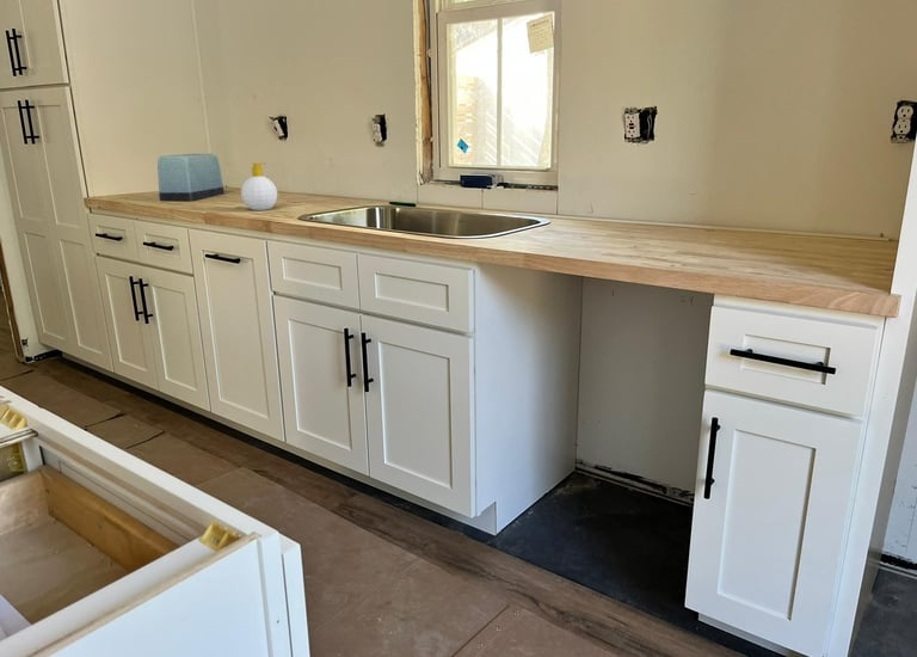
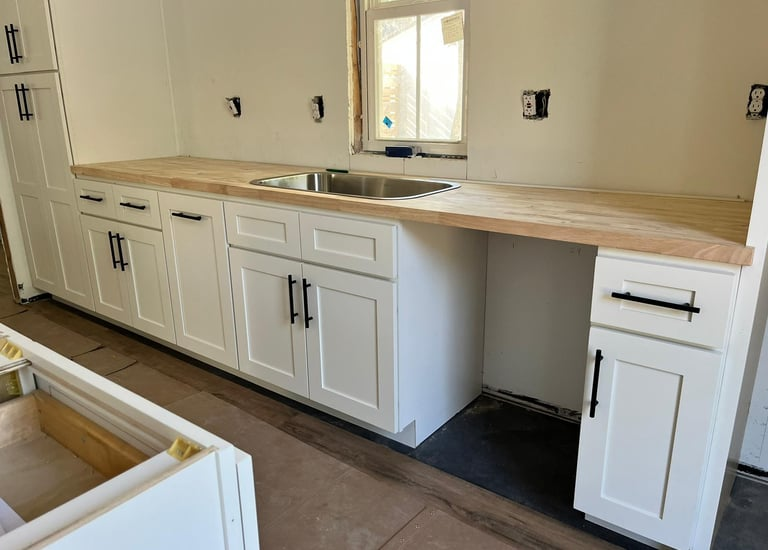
- toaster [156,153,226,202]
- soap bottle [240,161,278,211]
